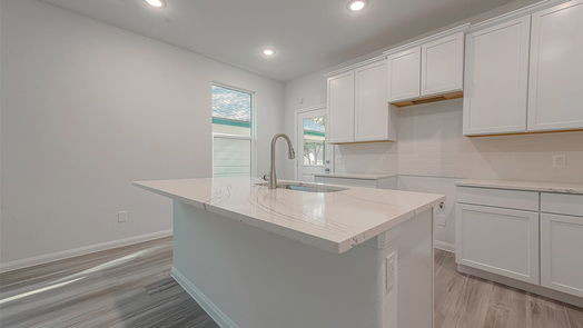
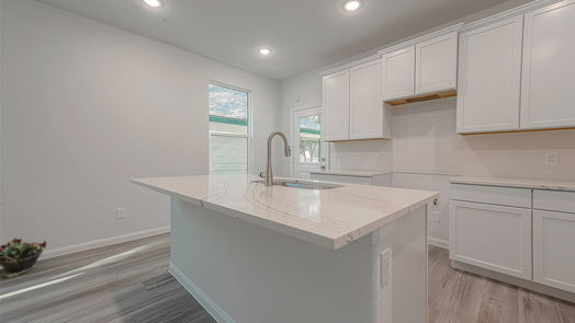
+ potted plant [0,235,48,279]
